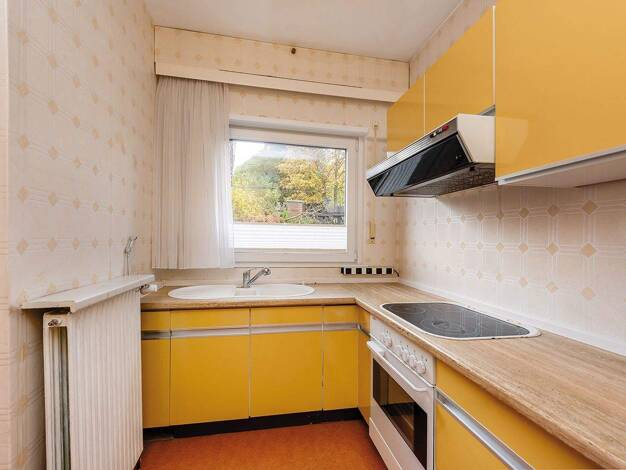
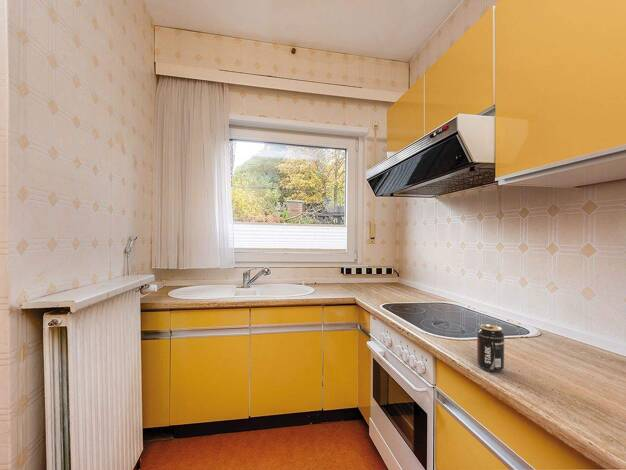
+ beverage can [476,323,505,373]
